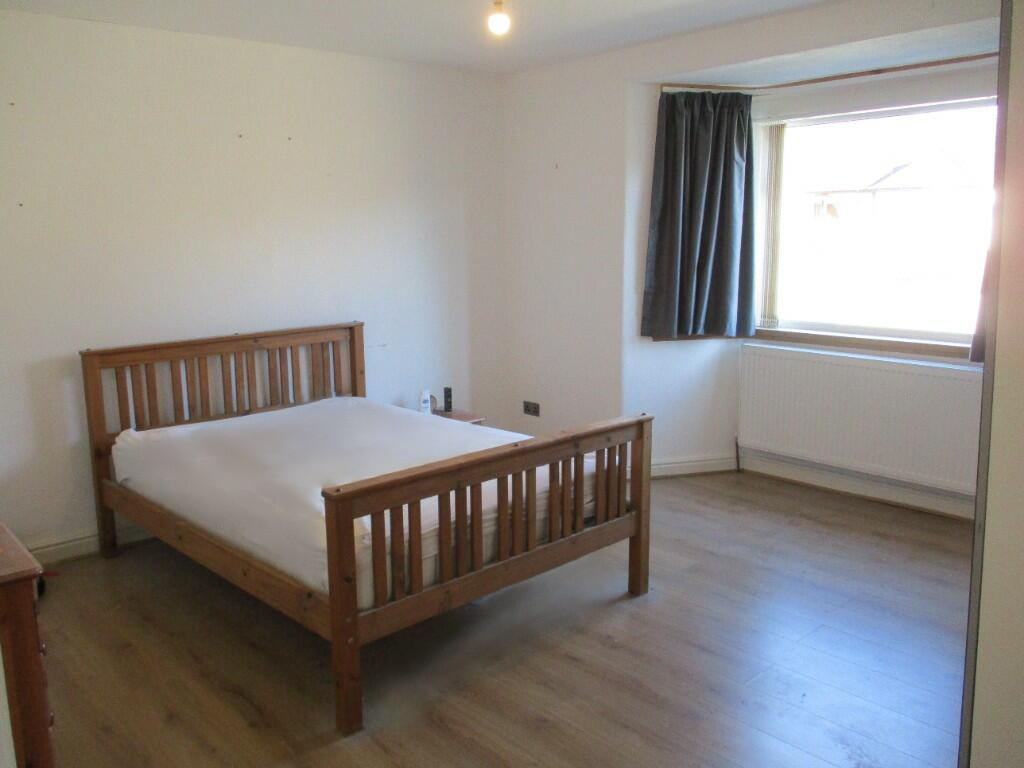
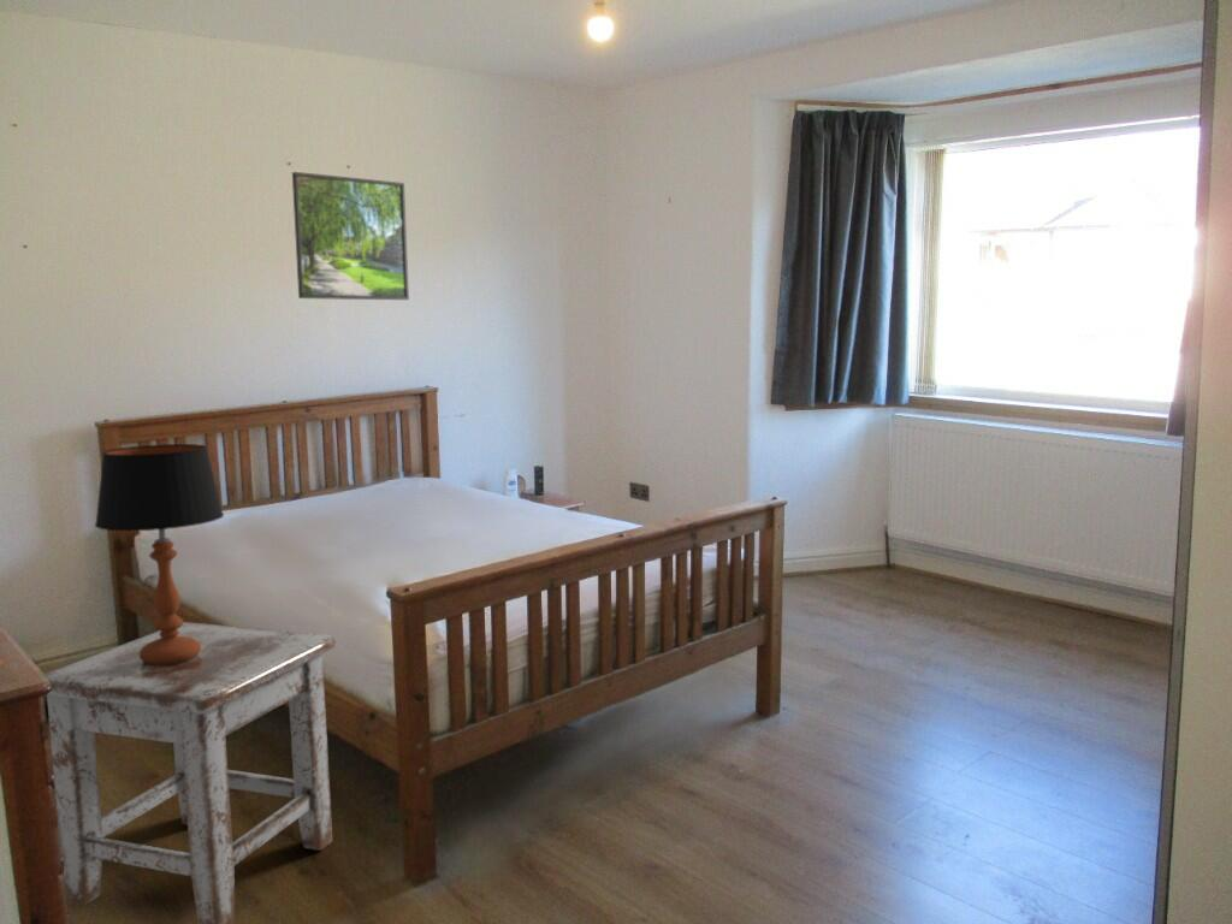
+ table lamp [94,443,225,665]
+ stool [43,621,337,924]
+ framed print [291,171,410,301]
